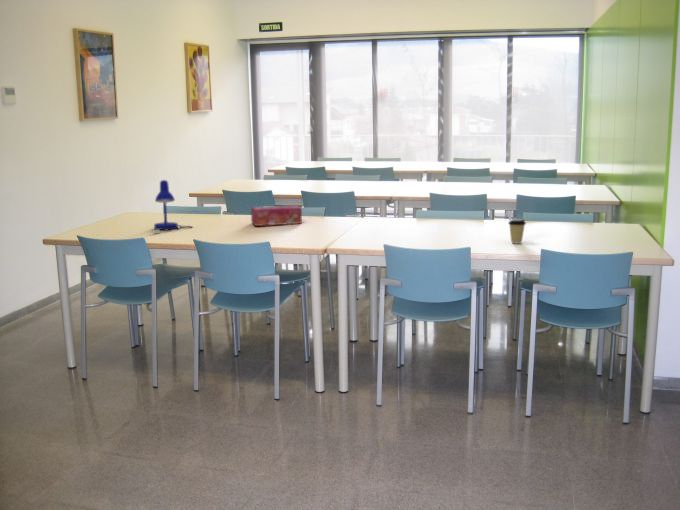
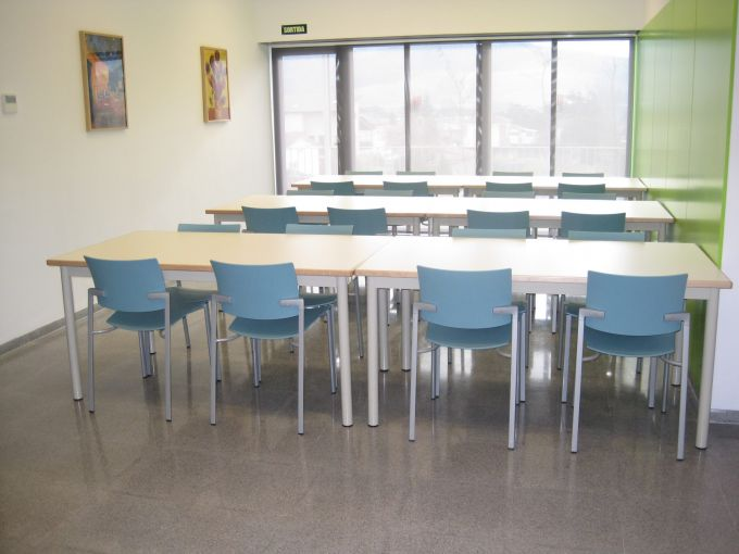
- tissue box [250,204,303,227]
- coffee cup [507,219,527,245]
- desk lamp [149,179,193,234]
